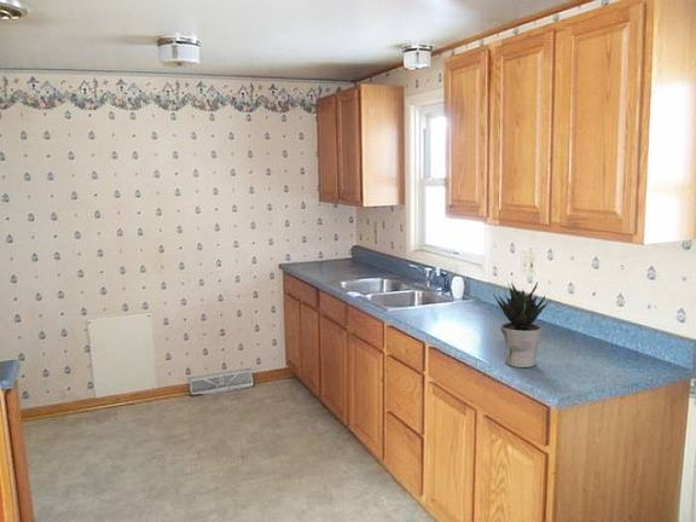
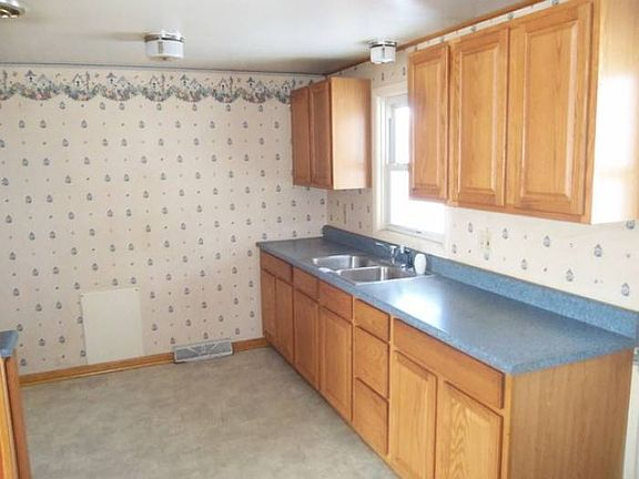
- potted plant [492,280,552,369]
